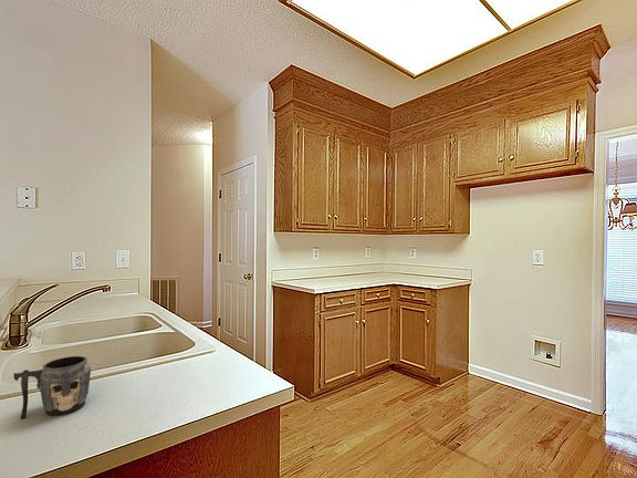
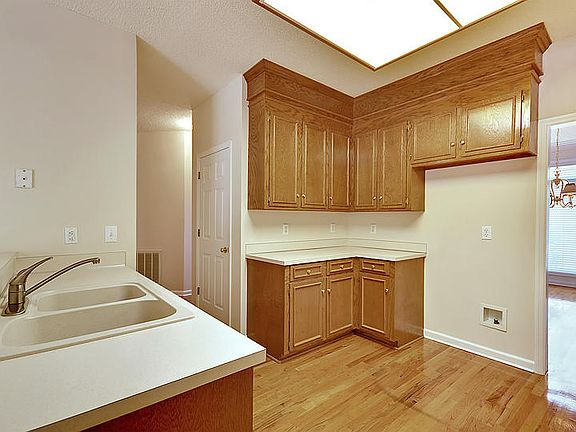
- mug [12,355,92,419]
